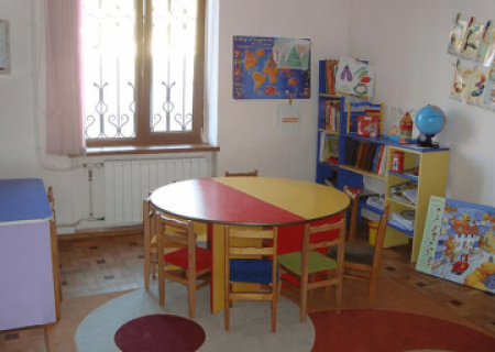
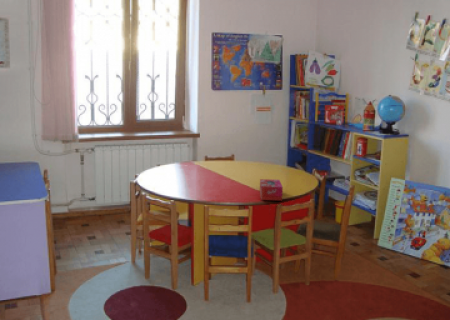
+ tissue box [259,178,284,201]
